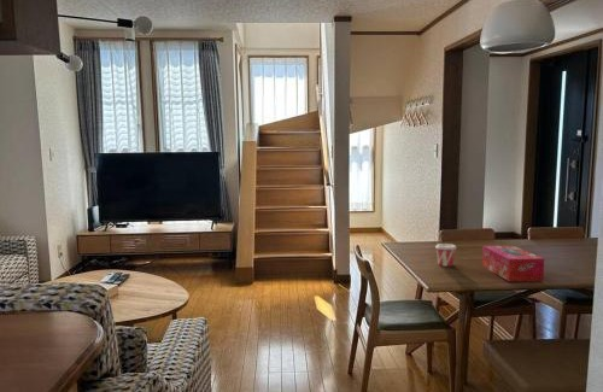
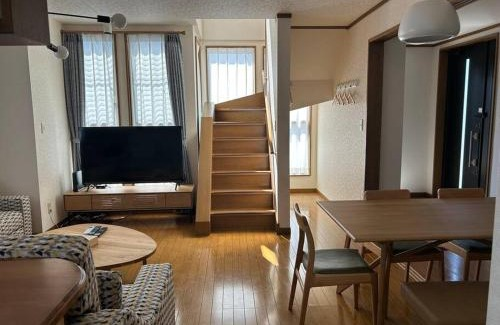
- tissue box [481,245,545,282]
- cup [434,242,458,268]
